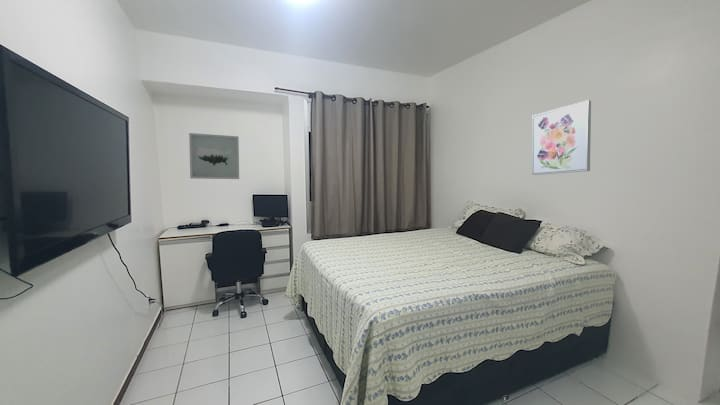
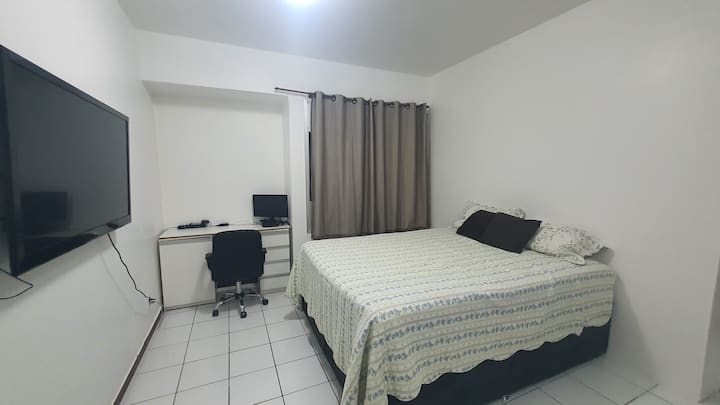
- wall art [188,132,240,180]
- wall art [531,99,592,176]
